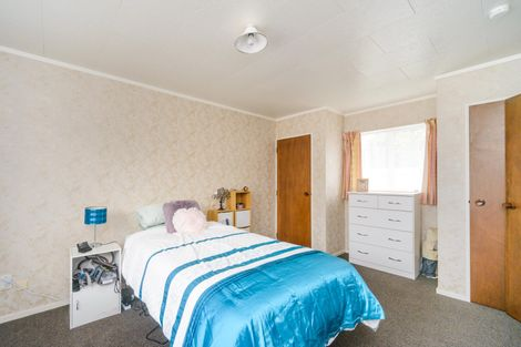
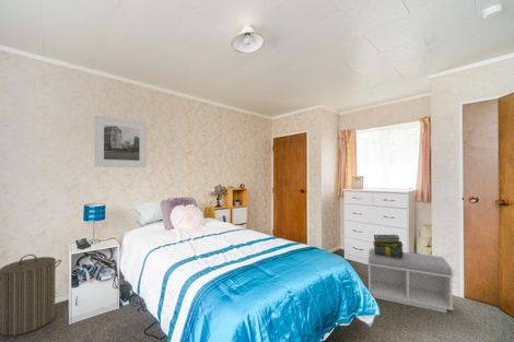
+ stack of books [372,234,405,258]
+ bench [366,247,455,314]
+ laundry hamper [0,253,62,337]
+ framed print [94,115,148,168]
